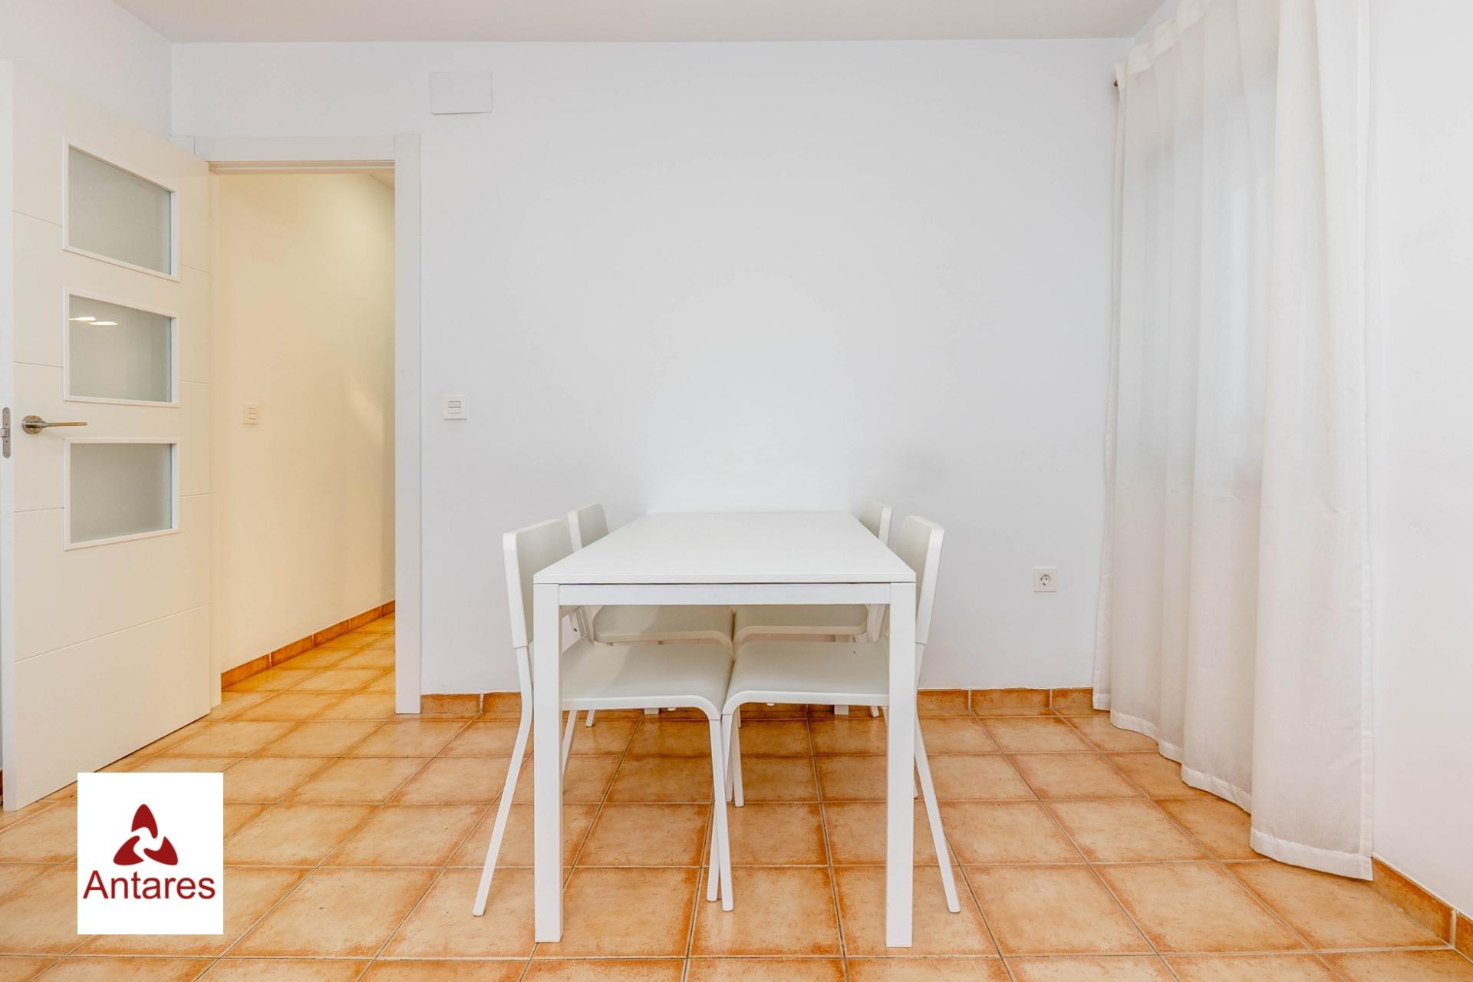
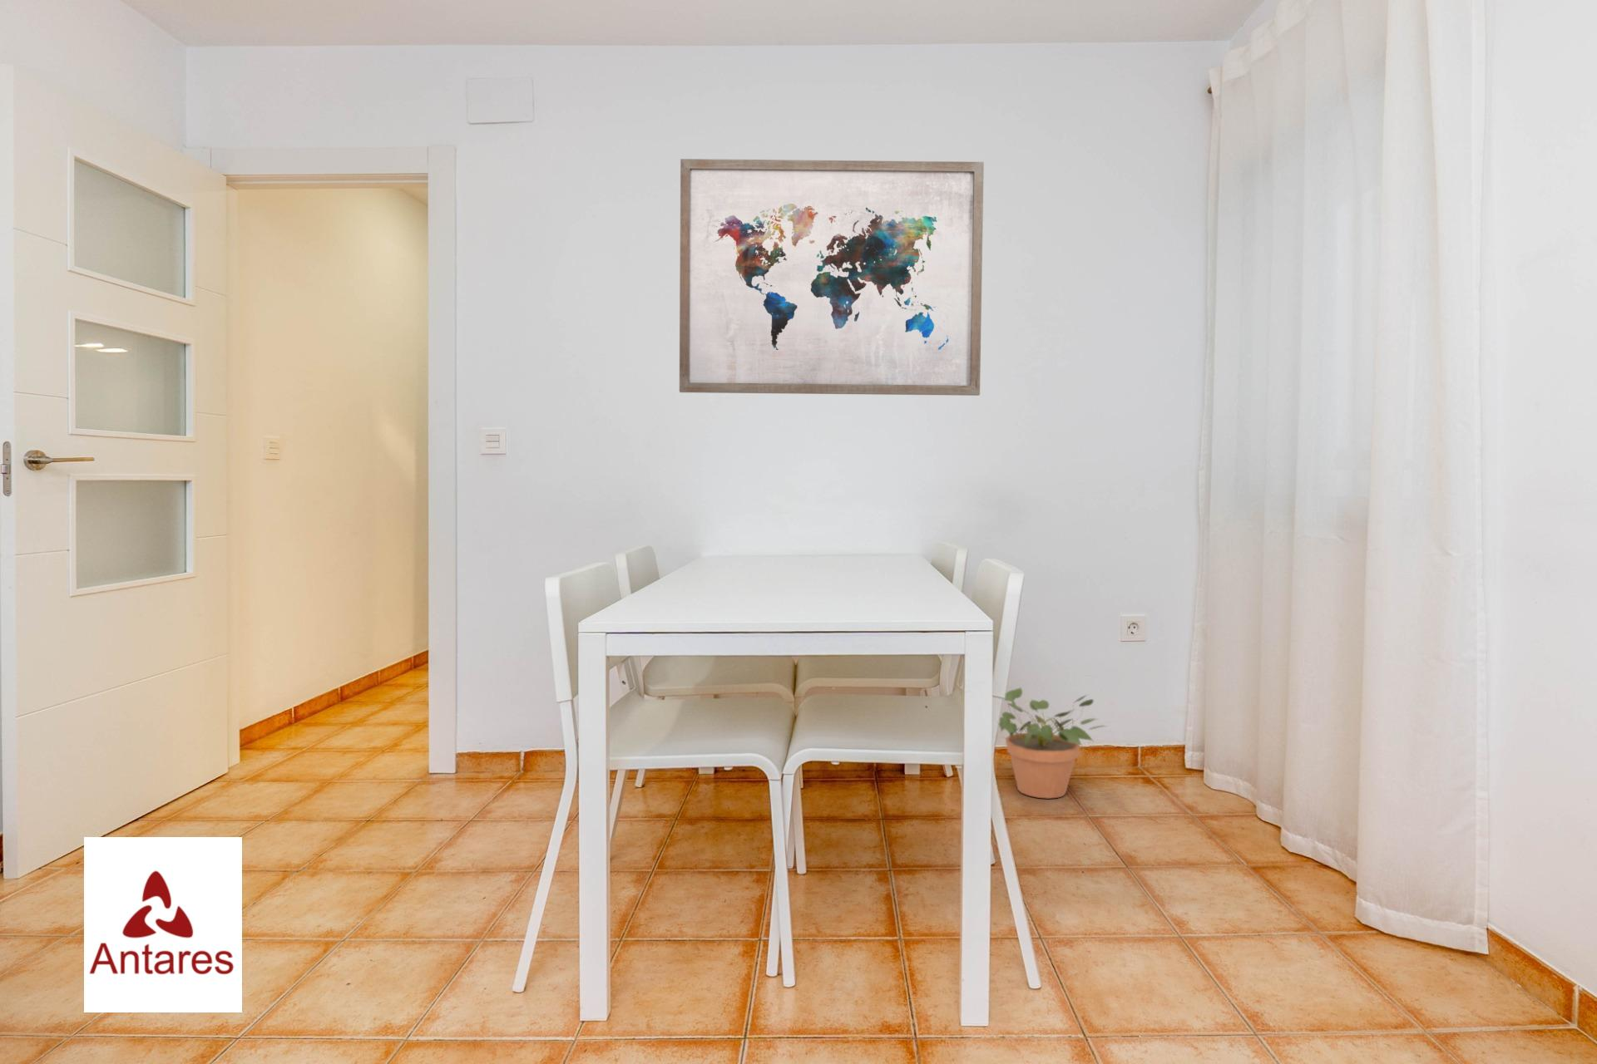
+ potted plant [998,686,1107,799]
+ wall art [678,158,985,397]
